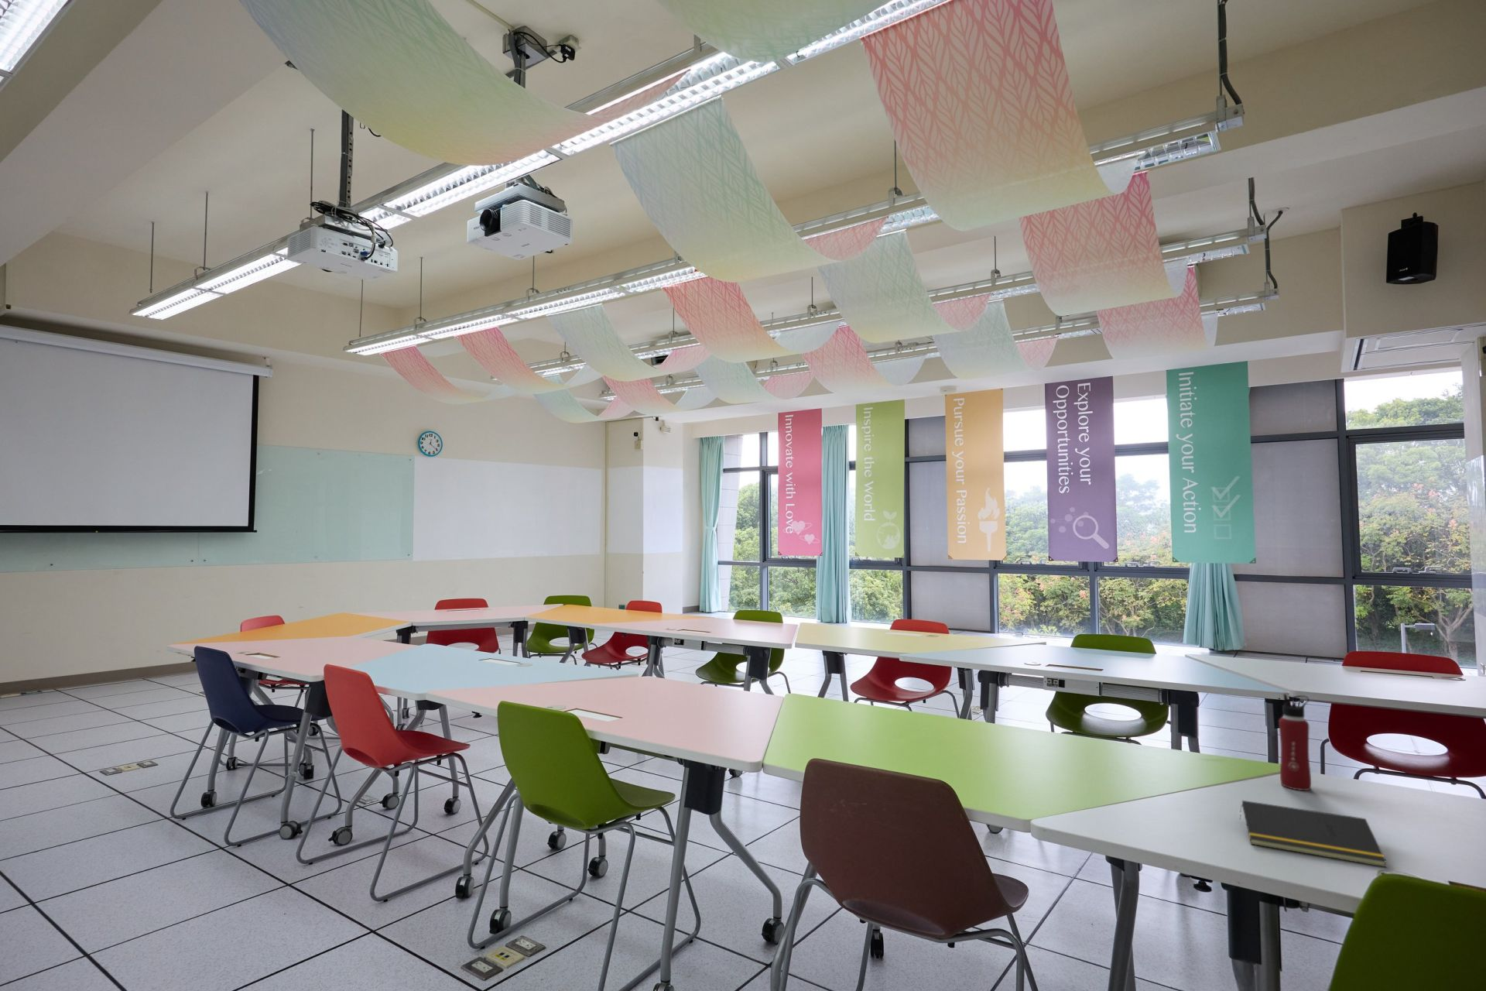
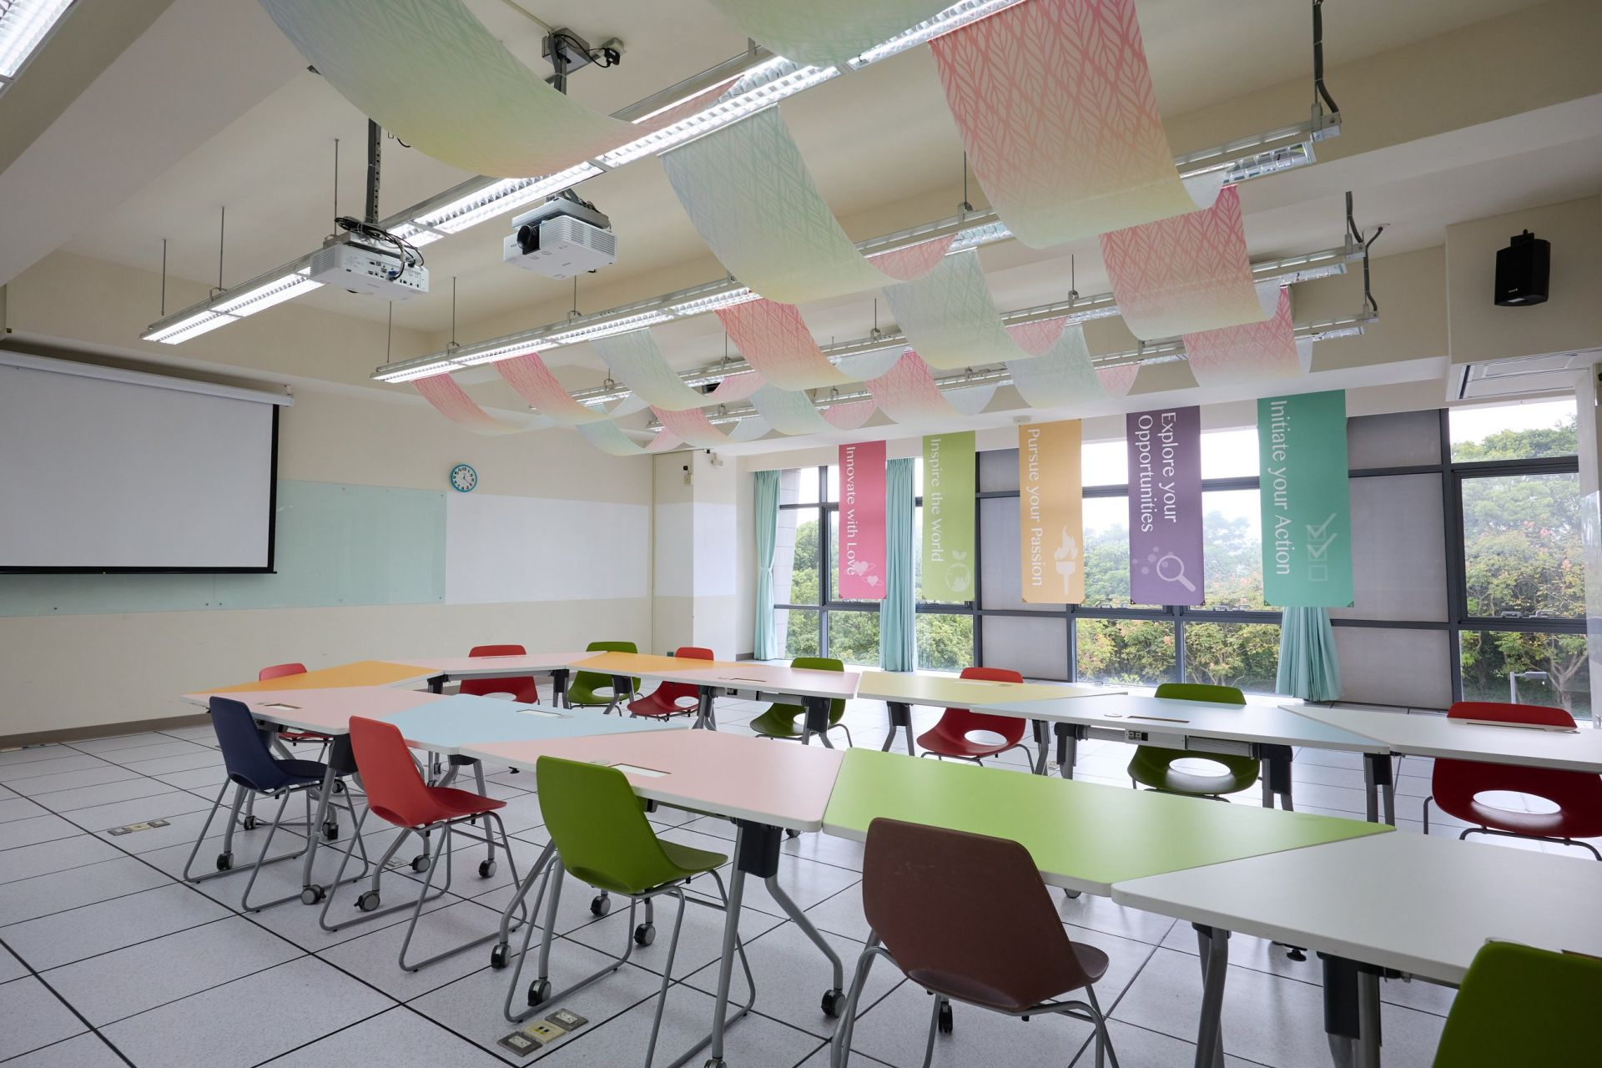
- notepad [1238,800,1386,868]
- water bottle [1278,692,1312,791]
